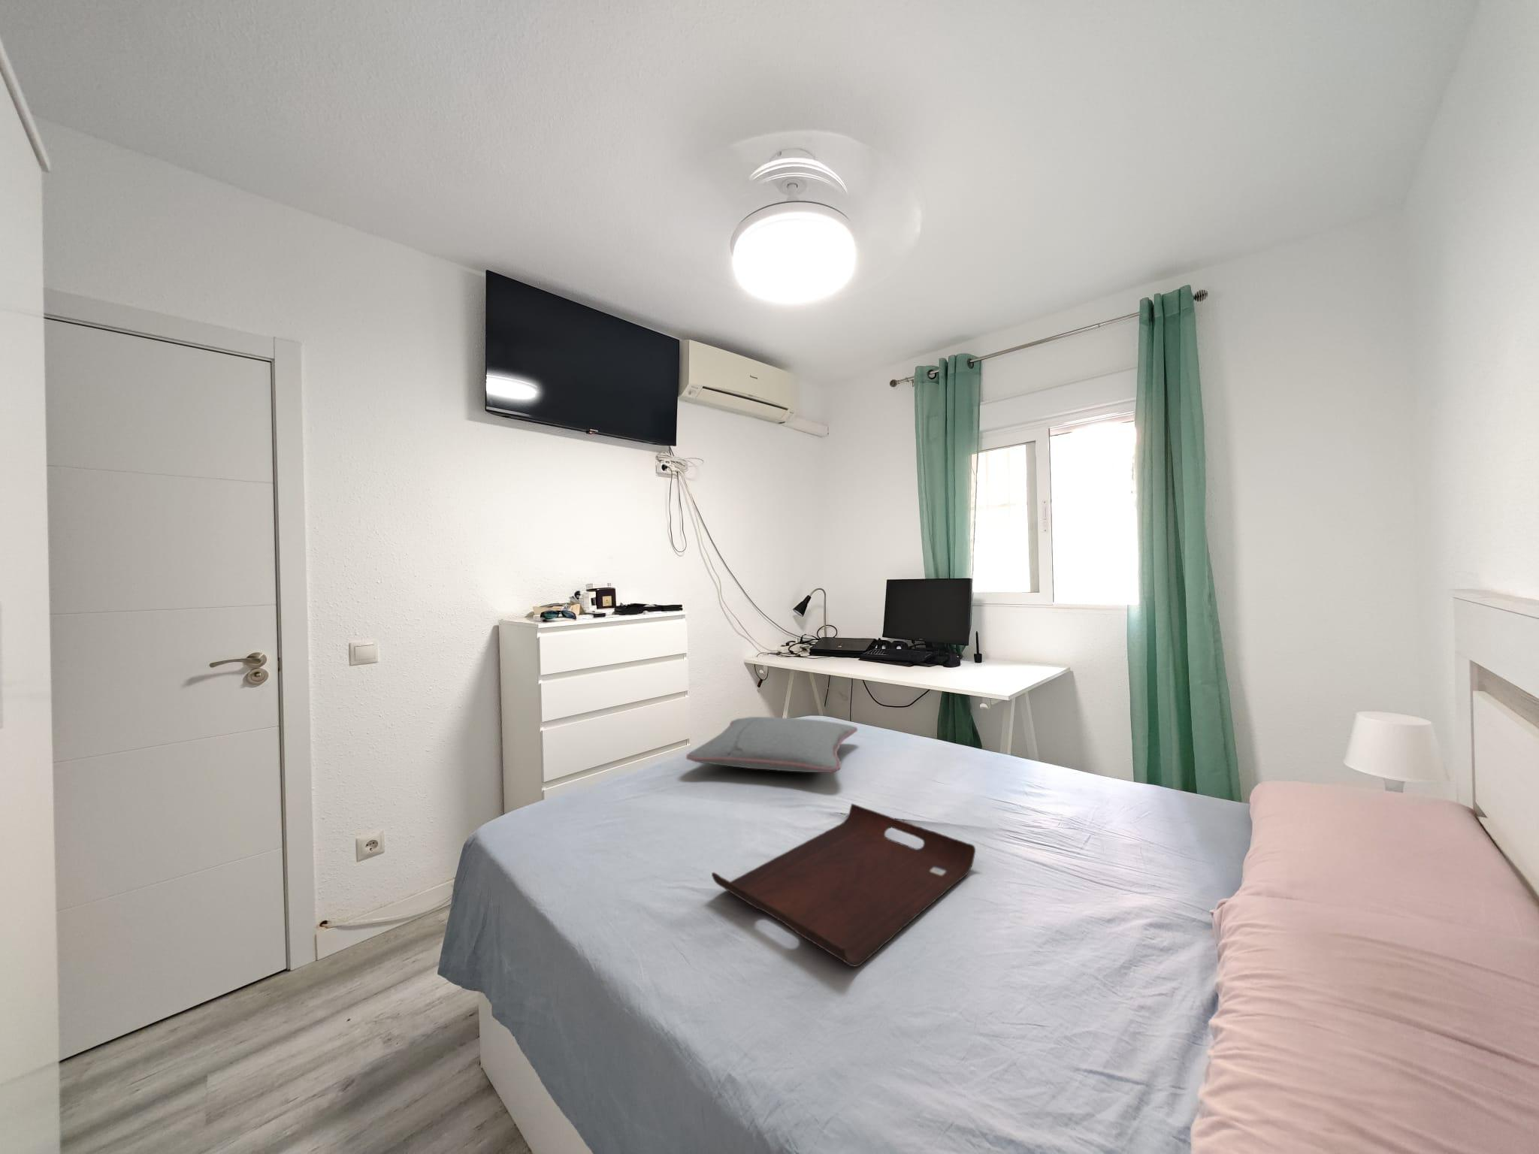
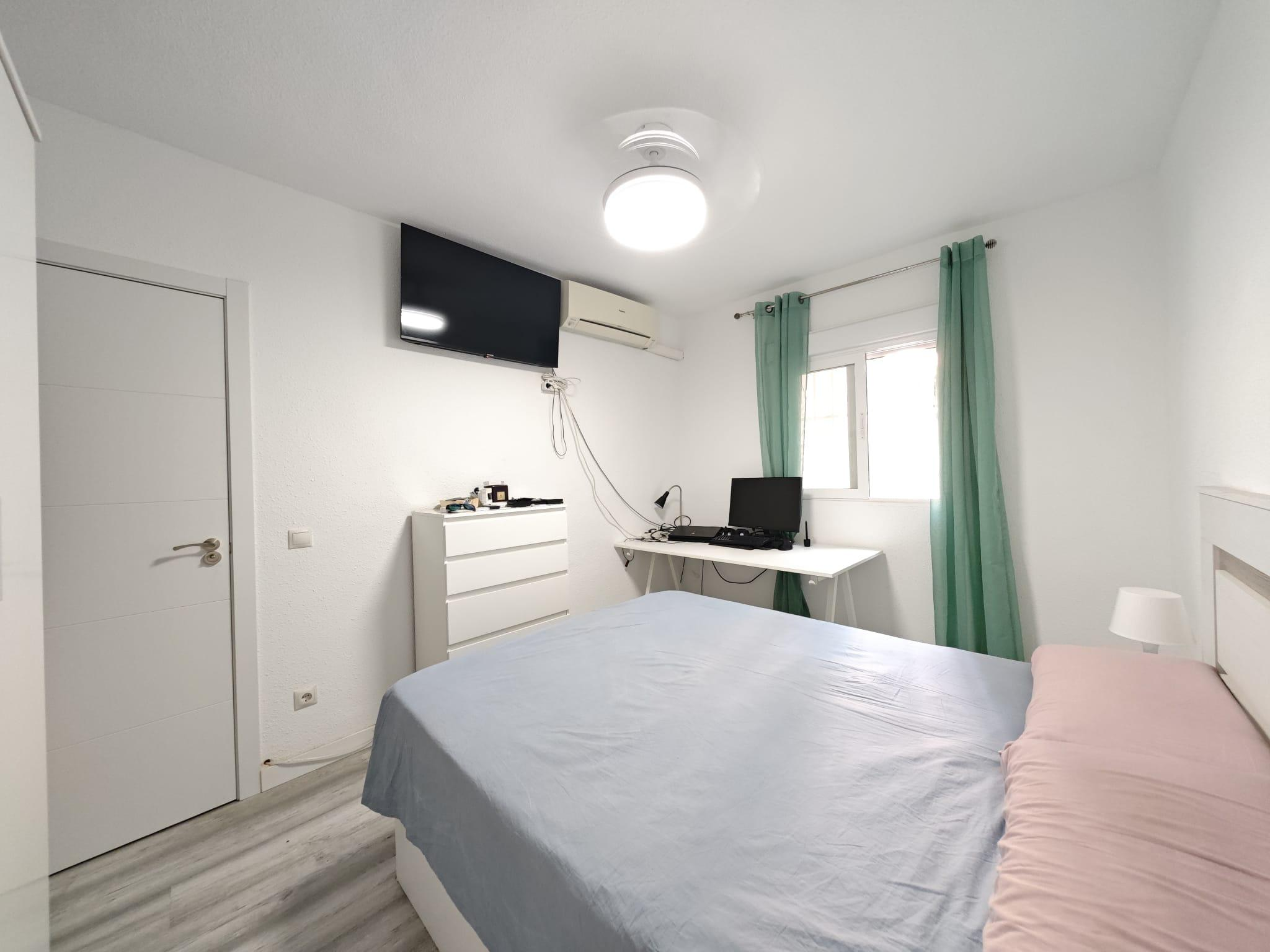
- pillow [686,716,858,773]
- serving tray [711,804,977,967]
